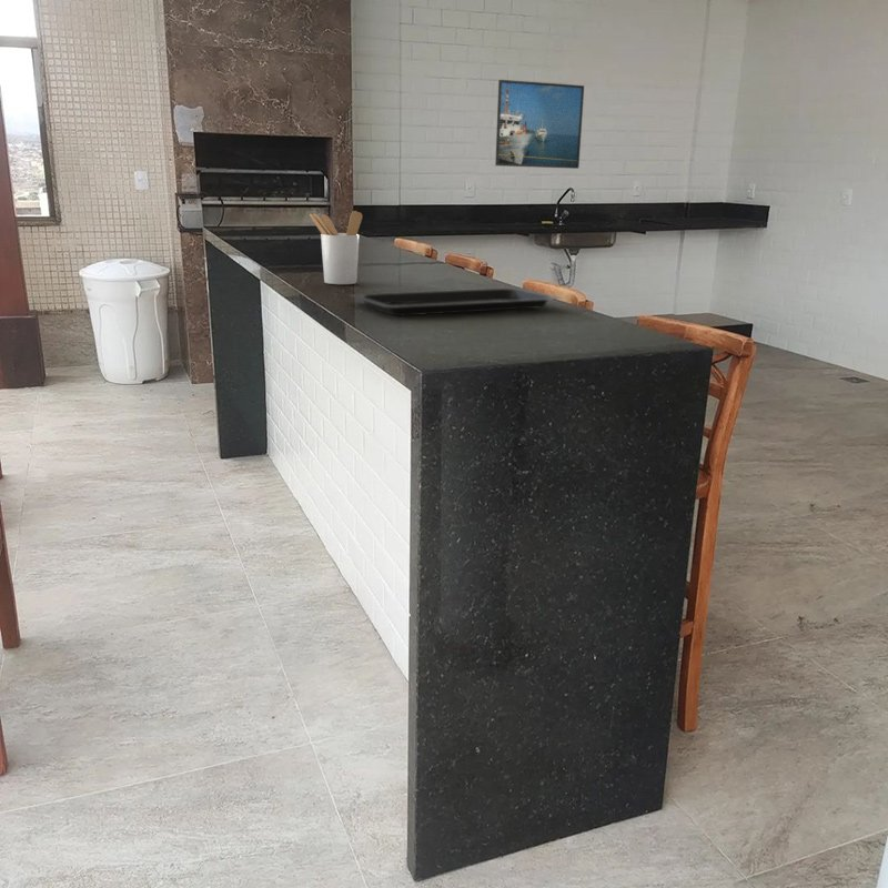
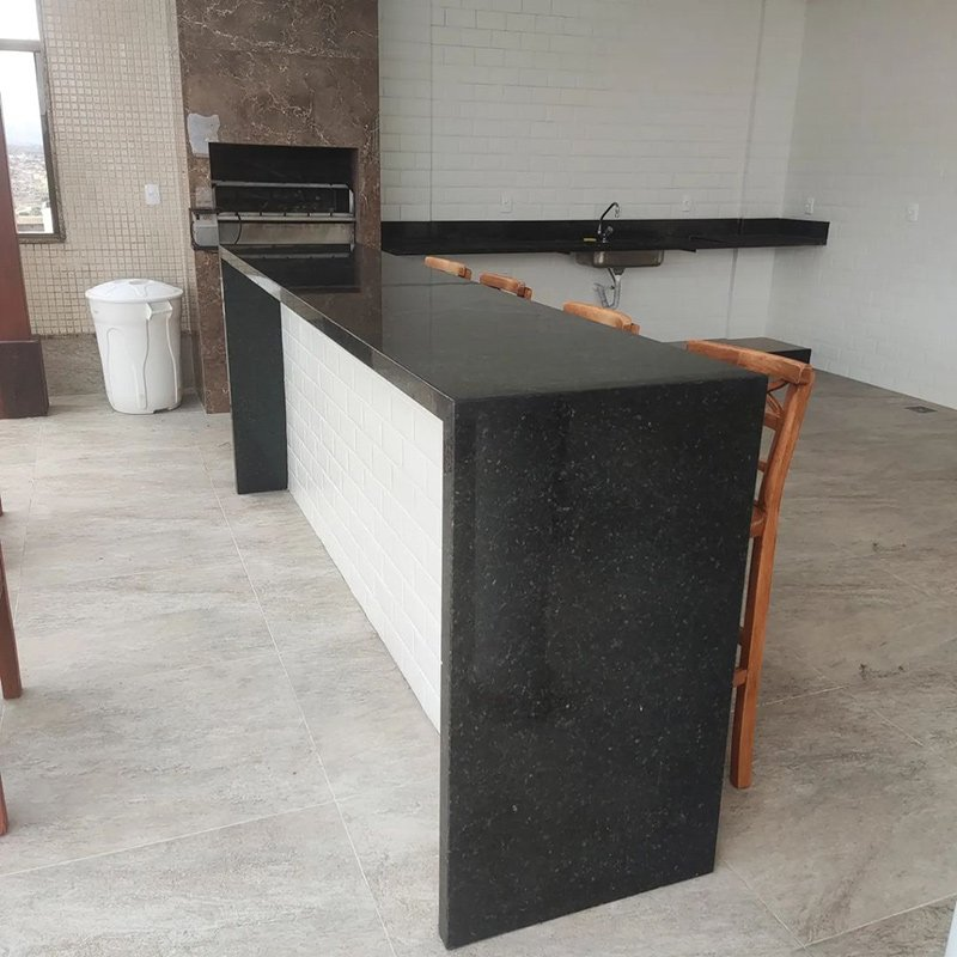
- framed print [494,79,585,170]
- utensil holder [309,210,363,285]
- serving tray [347,286,564,316]
